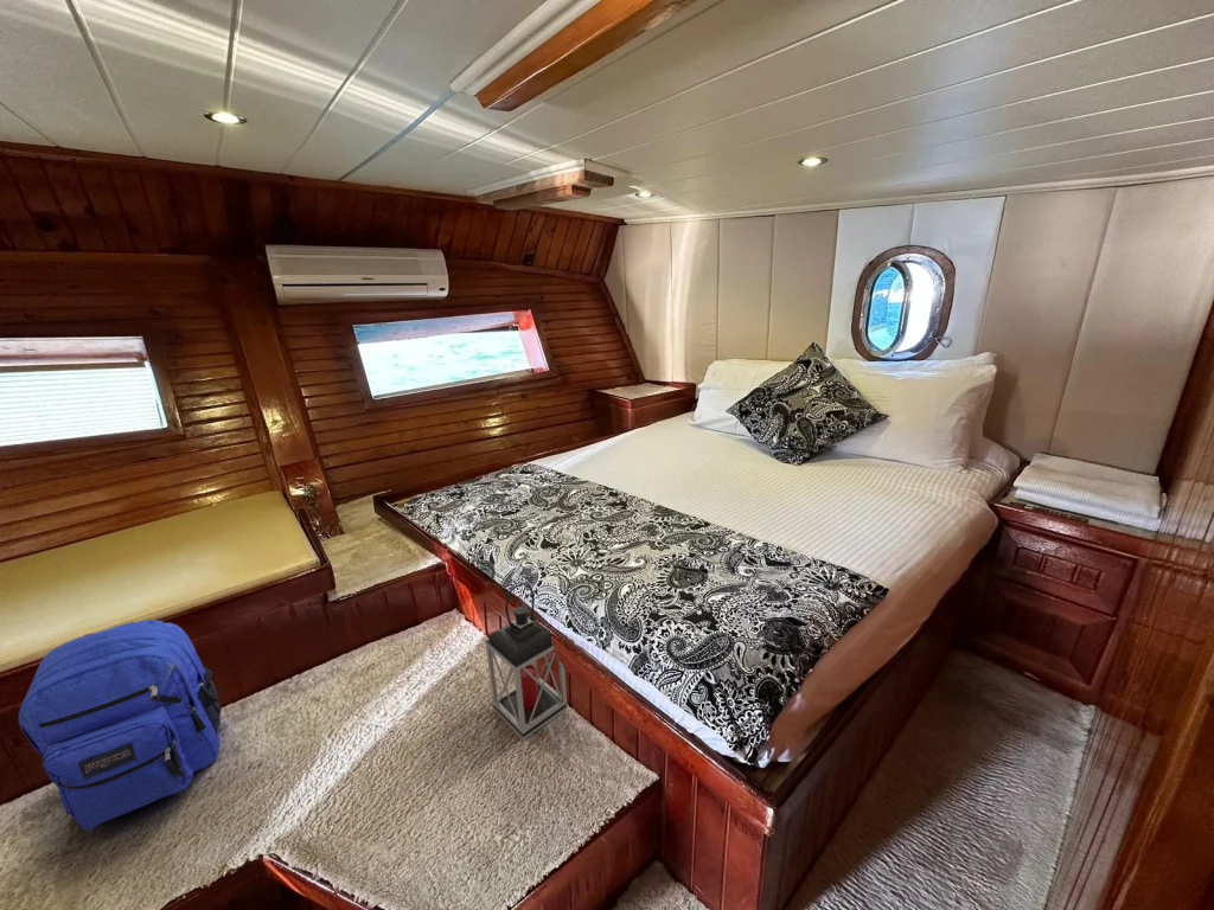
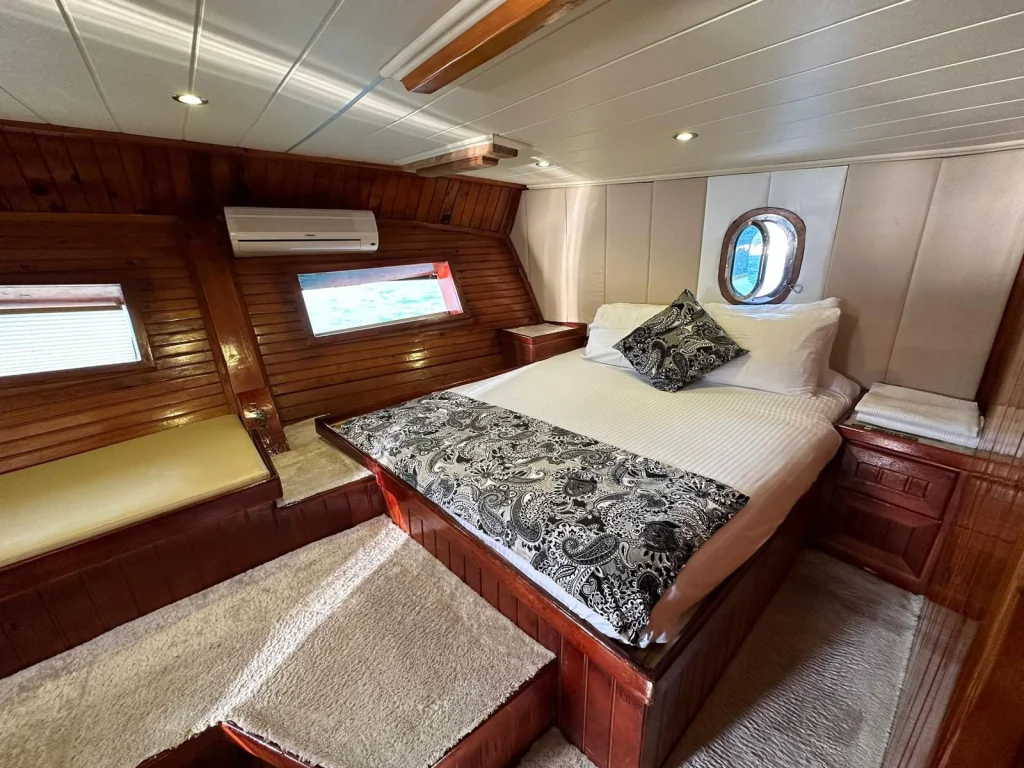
- lantern [484,582,568,741]
- backpack [18,619,223,832]
